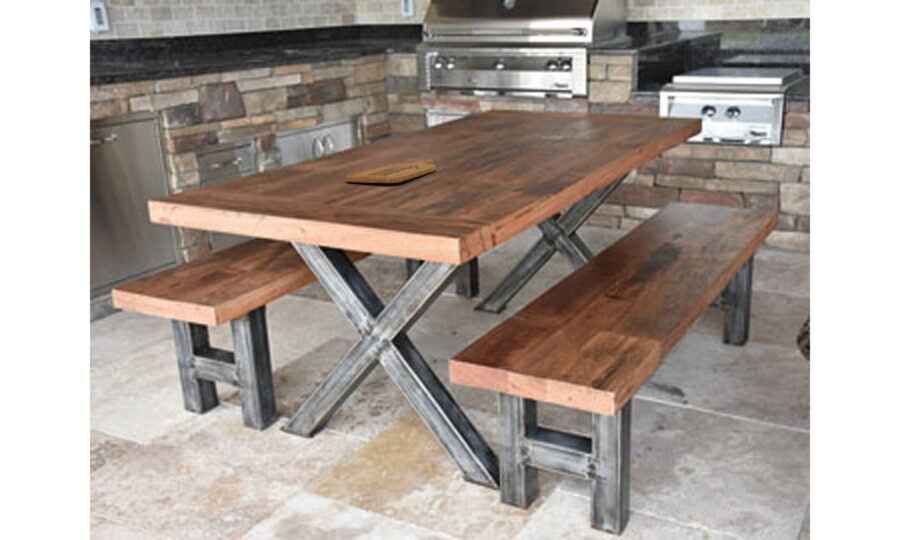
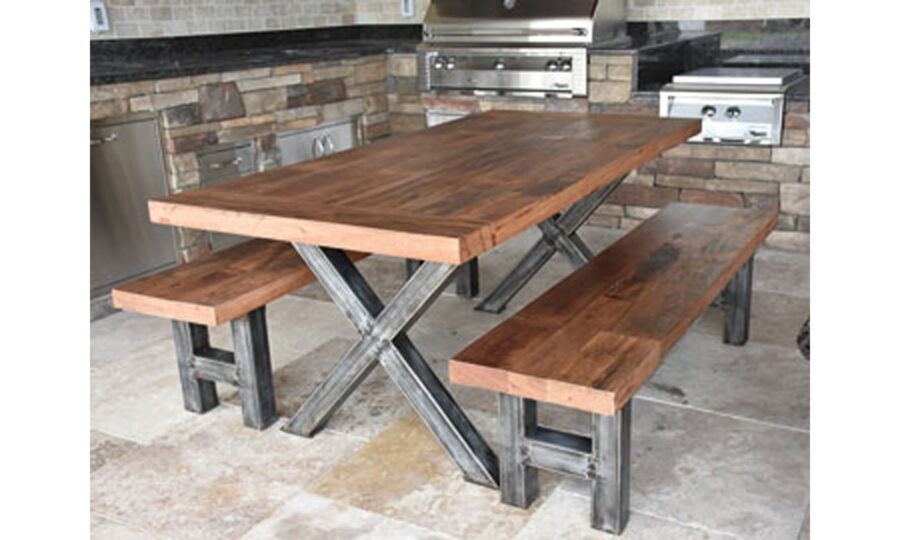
- cutting board [345,158,437,184]
